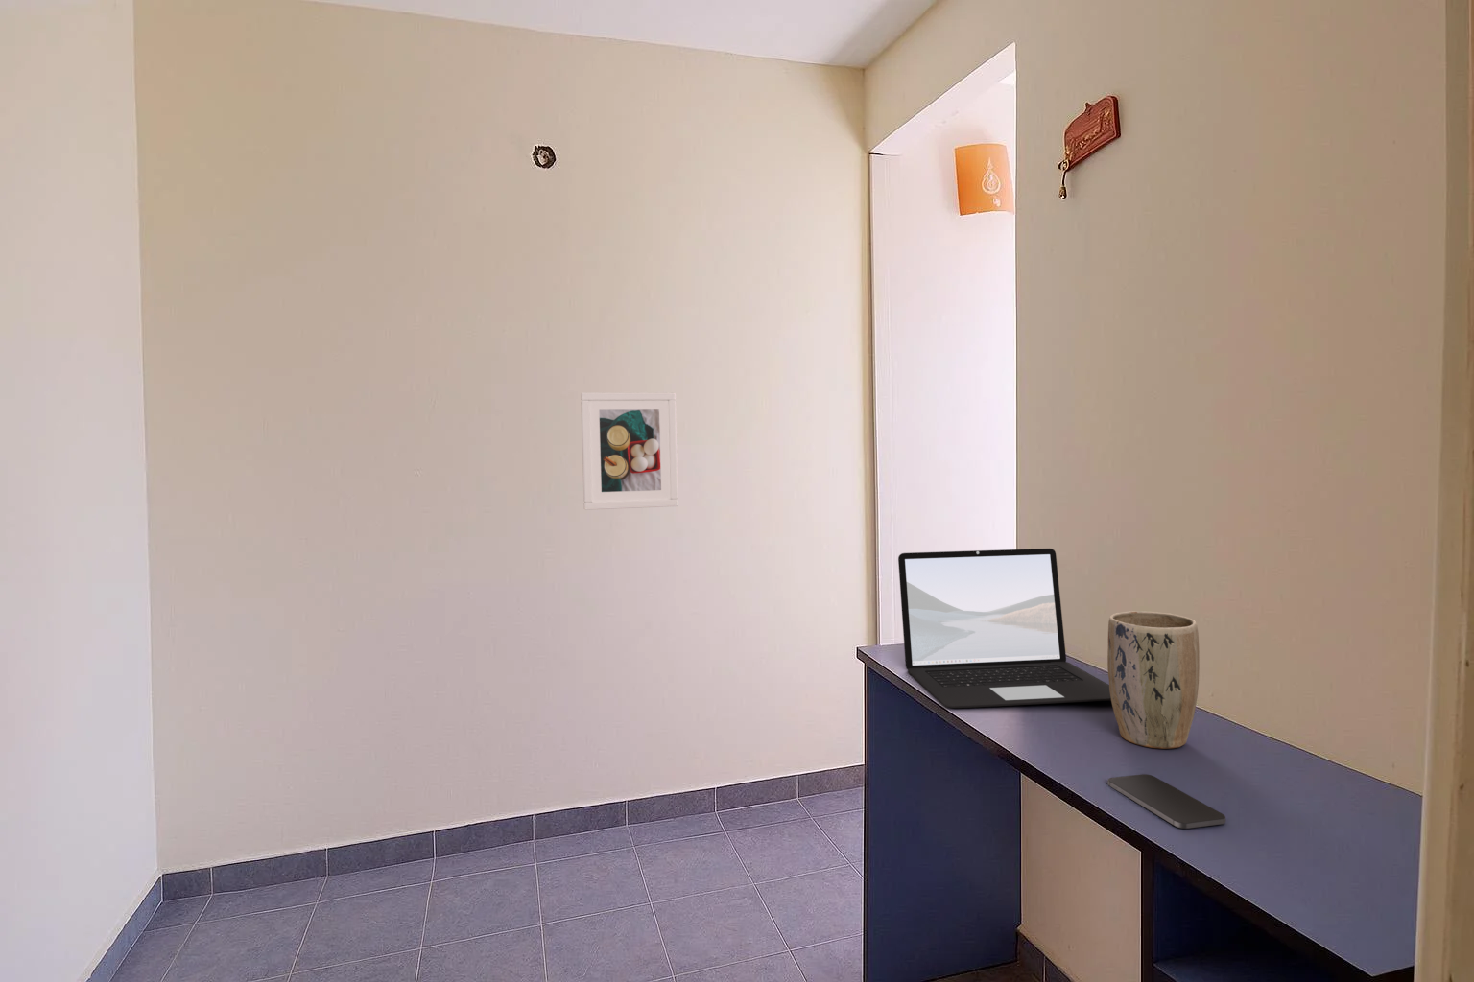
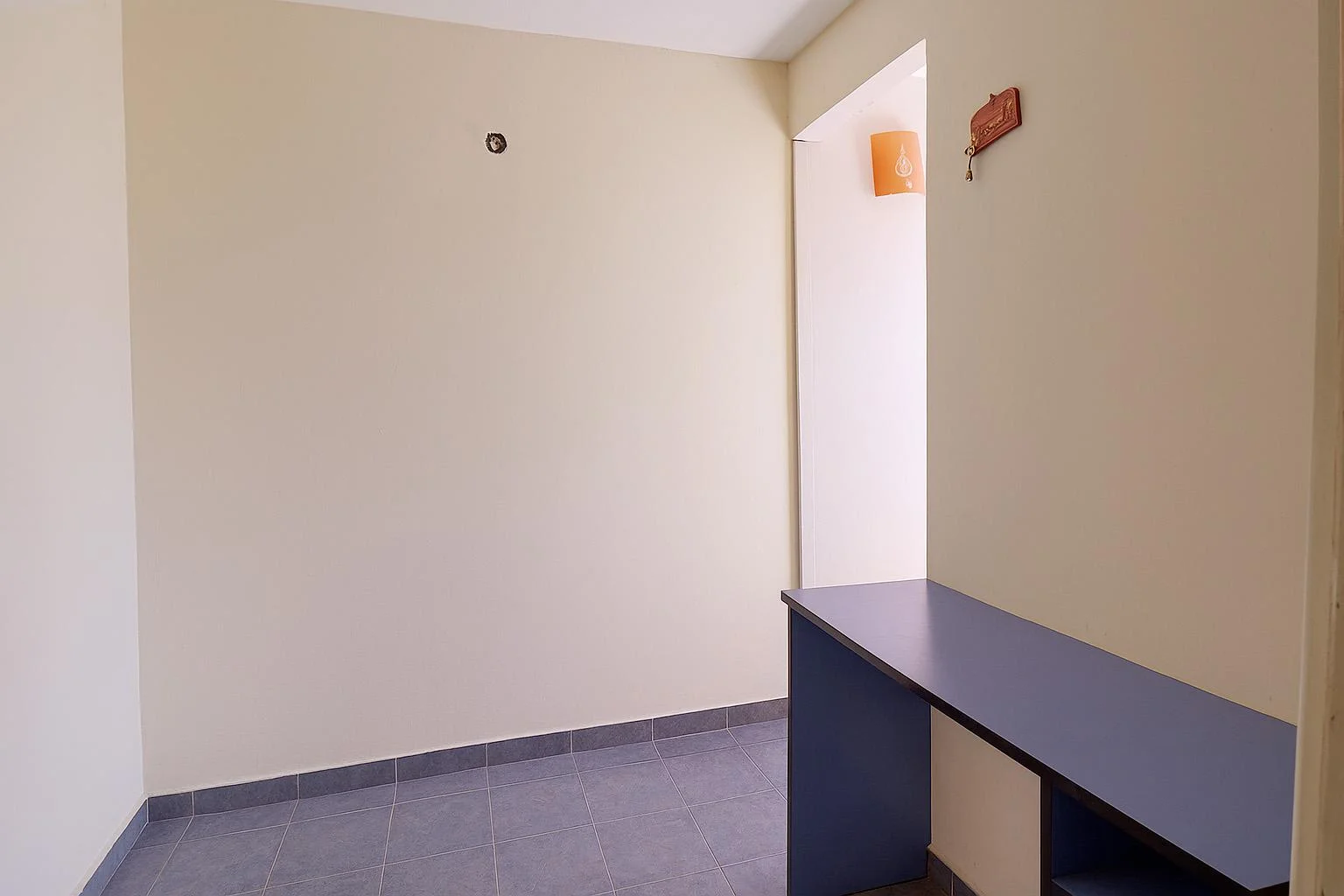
- plant pot [1107,609,1201,750]
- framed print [579,391,680,511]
- smartphone [1108,773,1226,830]
- laptop [897,548,1111,709]
